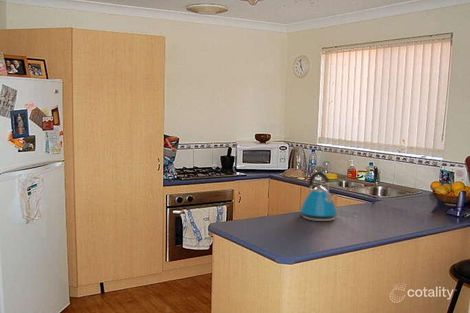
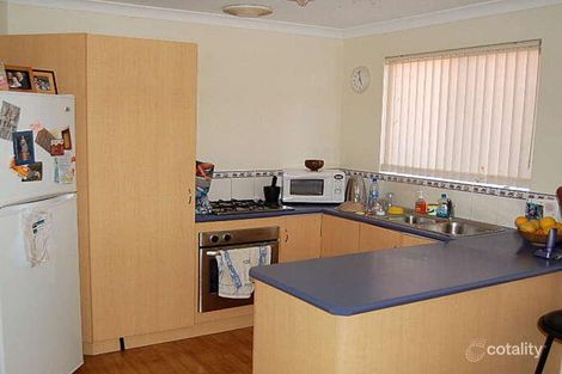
- kettle [299,170,338,222]
